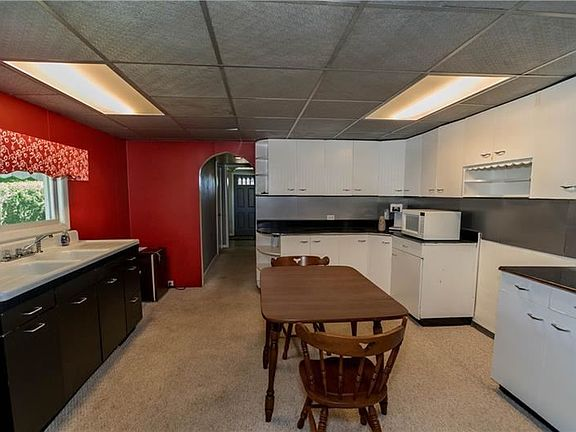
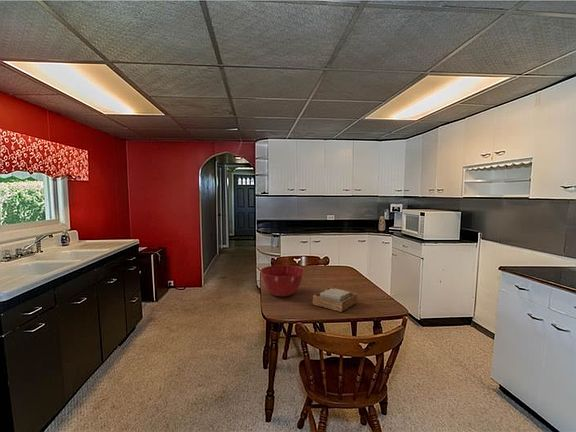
+ napkin holder [312,286,359,313]
+ mixing bowl [260,264,305,298]
